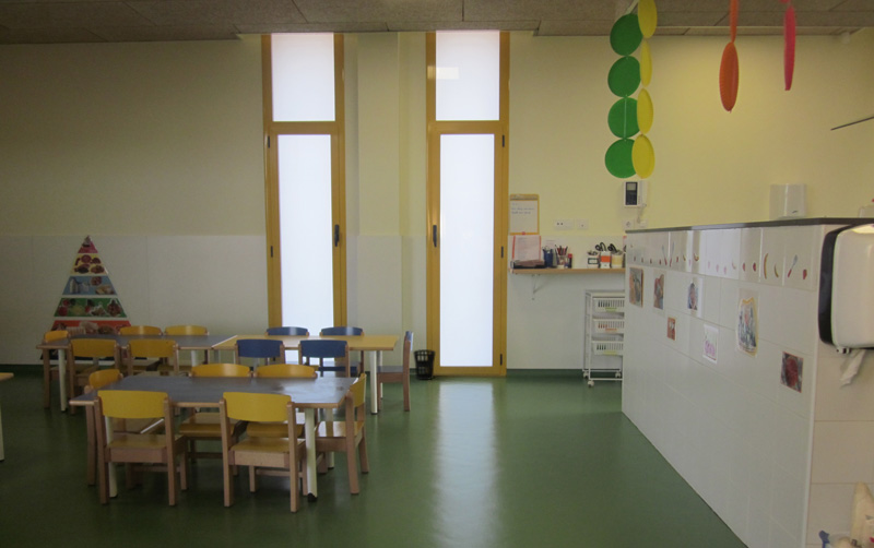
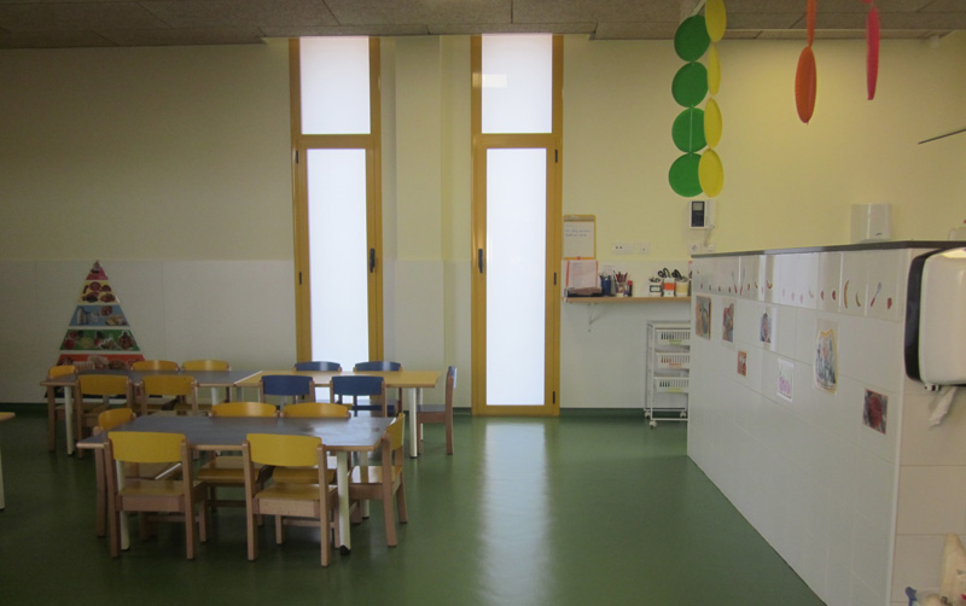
- wastebasket [412,348,437,381]
